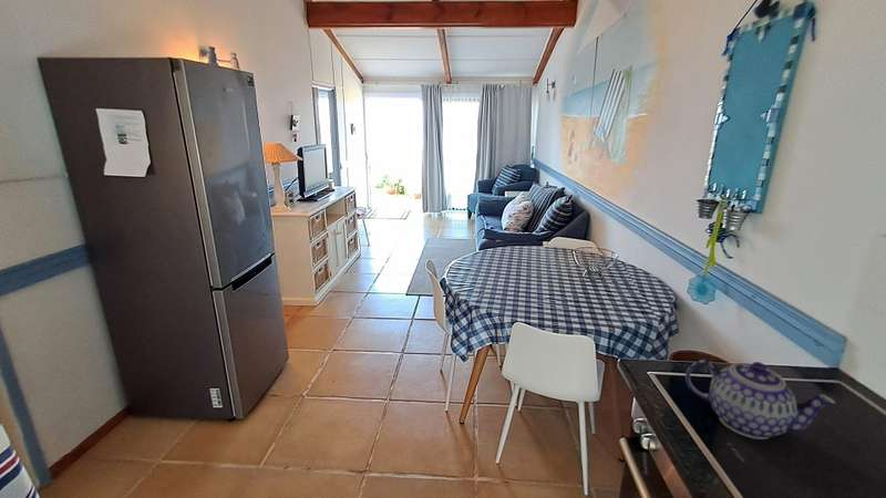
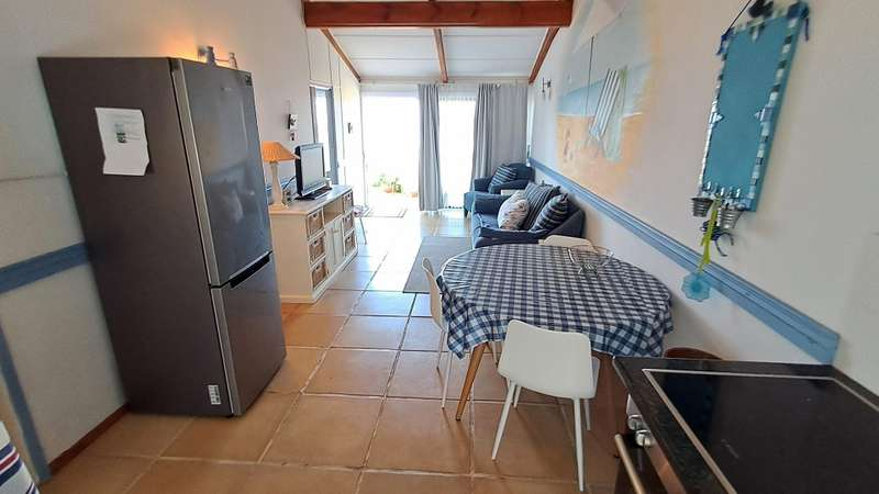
- teapot [684,359,837,440]
